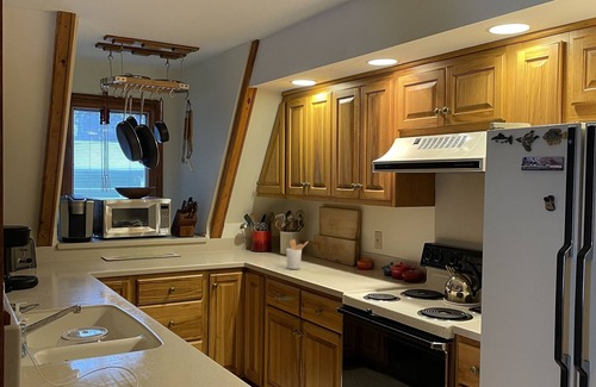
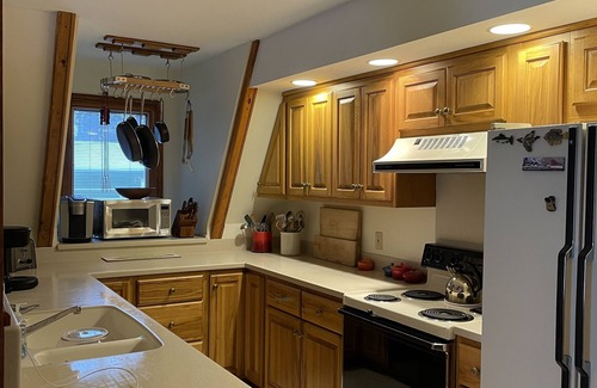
- utensil holder [285,238,310,270]
